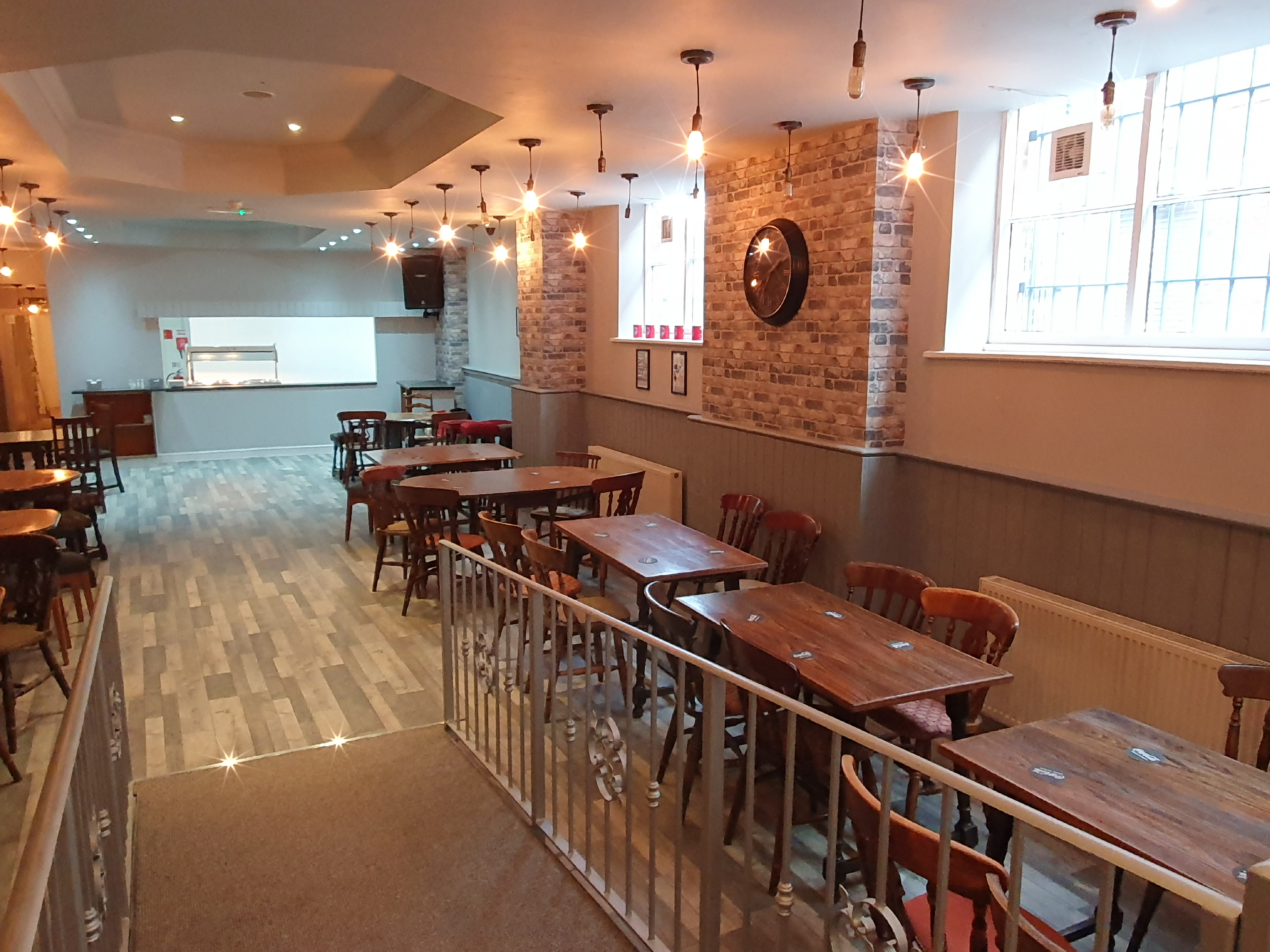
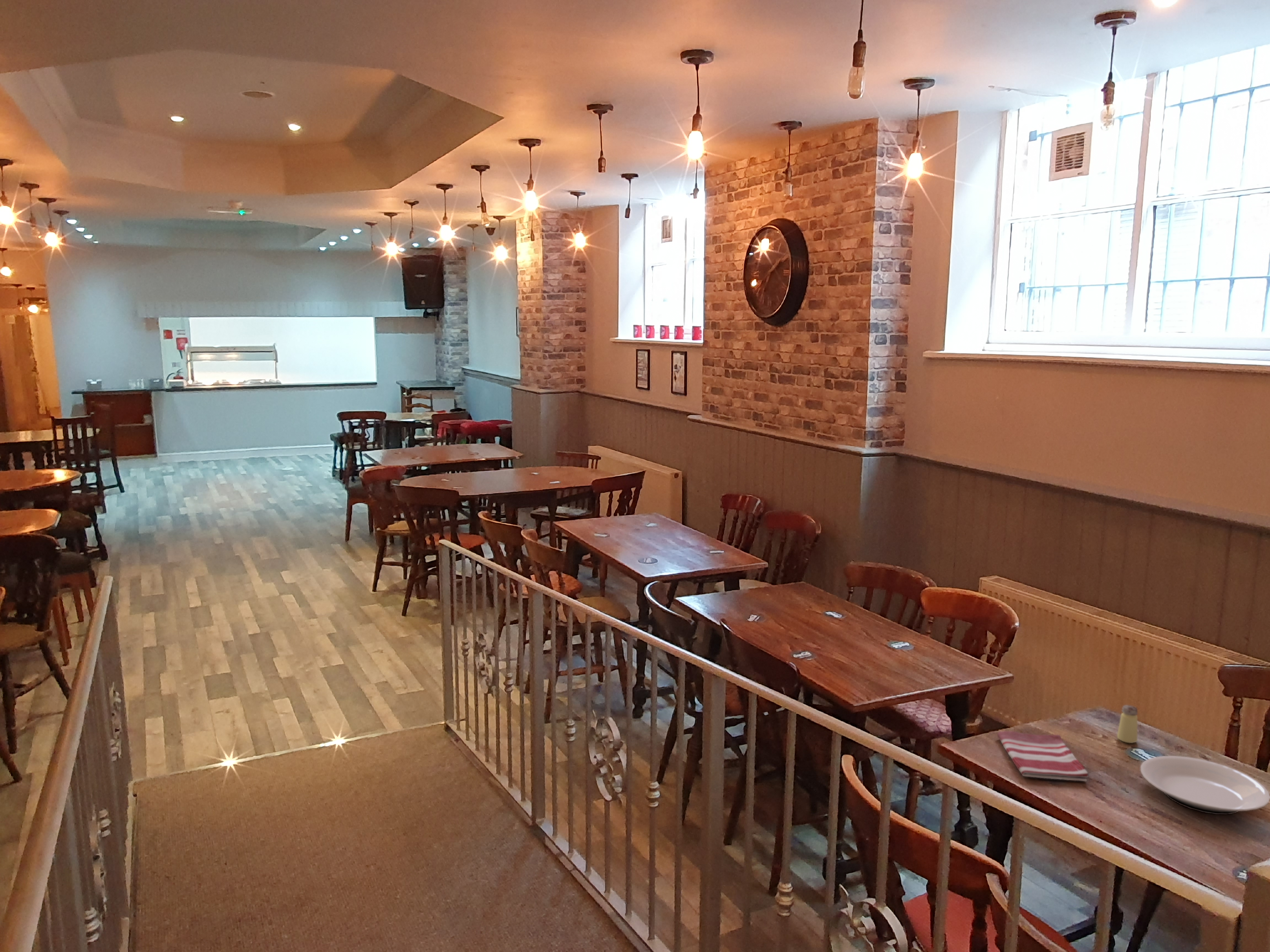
+ dish towel [997,731,1089,782]
+ saltshaker [1117,705,1138,743]
+ plate [1140,756,1270,815]
